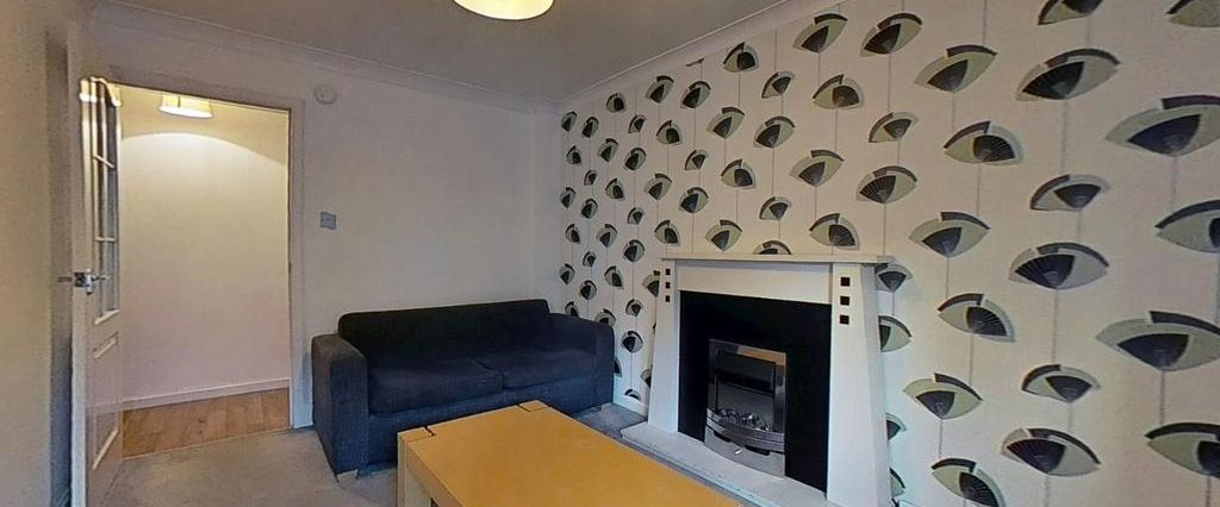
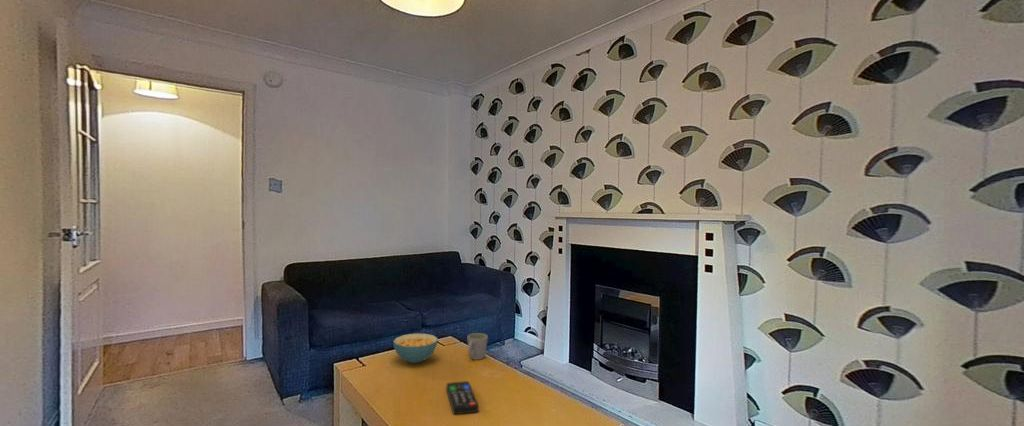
+ cereal bowl [392,333,439,364]
+ remote control [445,380,479,415]
+ mug [466,332,489,361]
